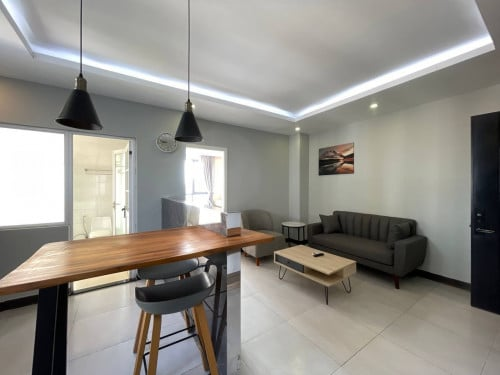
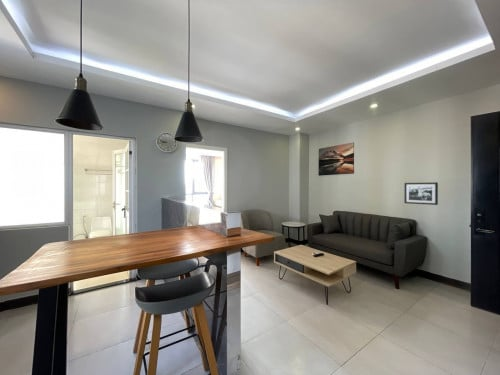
+ picture frame [404,181,439,206]
